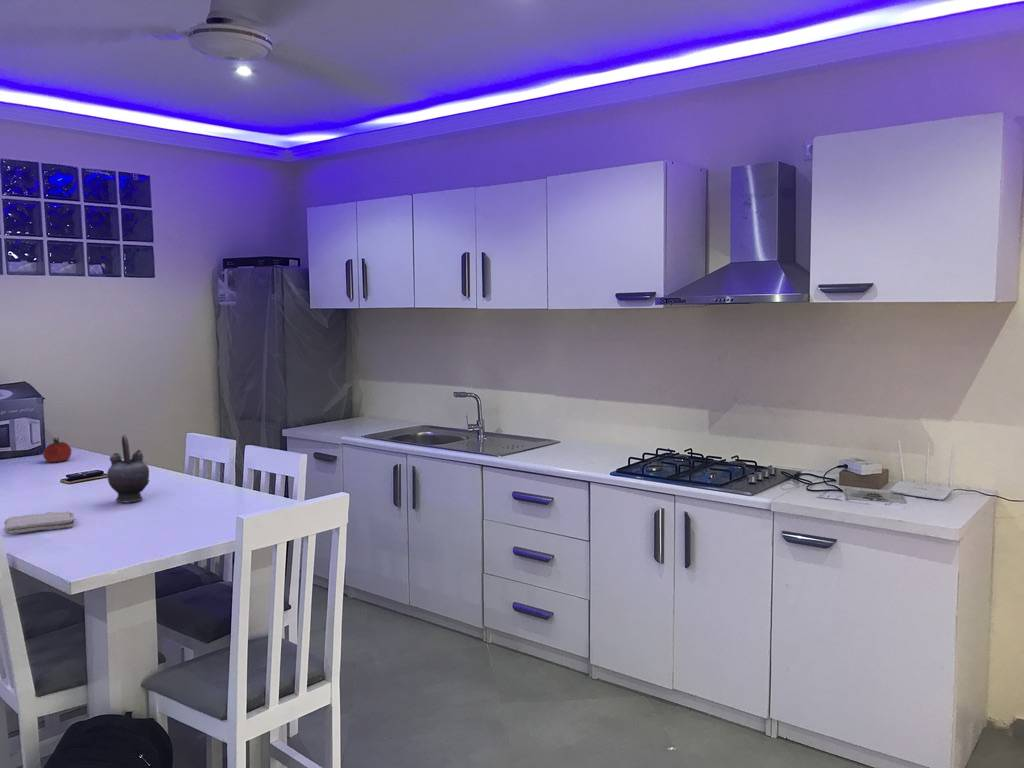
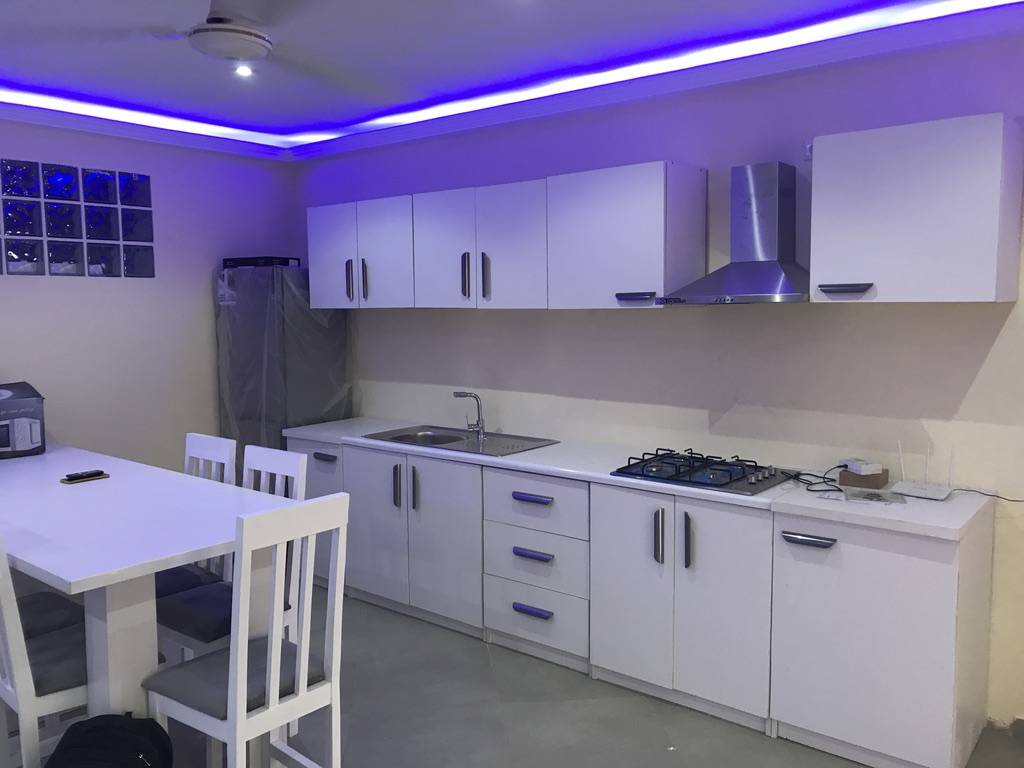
- washcloth [3,511,76,535]
- teapot [106,434,151,503]
- fruit [42,436,72,463]
